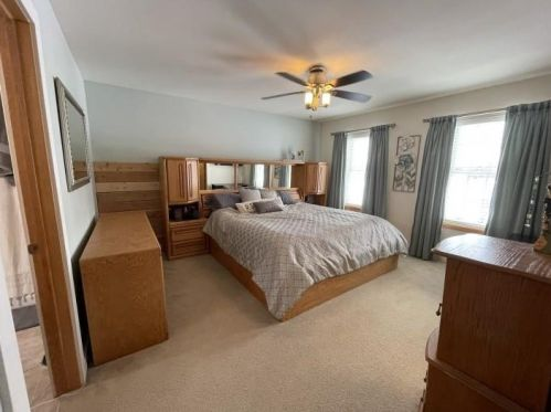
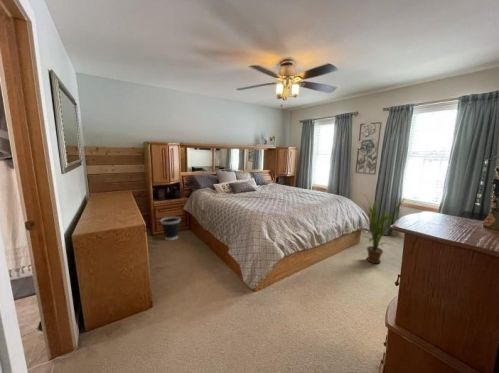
+ wastebasket [159,216,182,241]
+ house plant [361,192,406,264]
